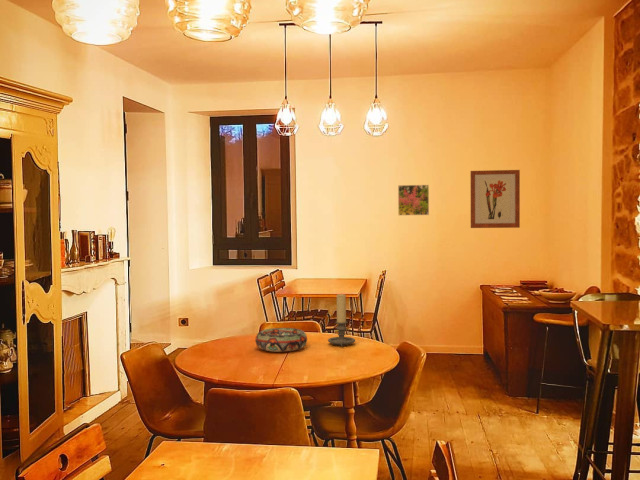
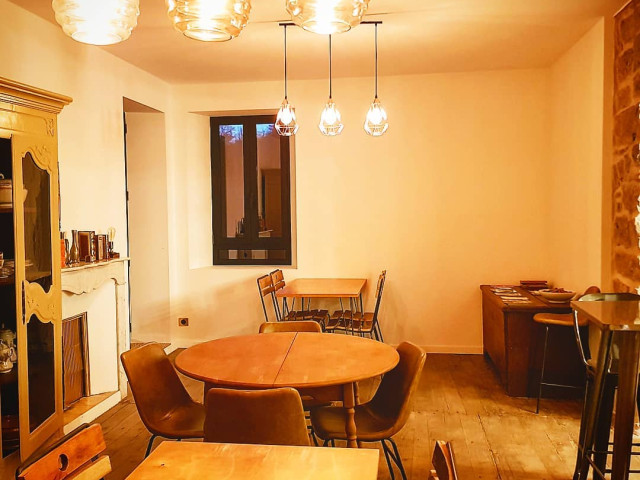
- candle holder [327,293,356,348]
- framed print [397,184,430,216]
- wall art [470,169,521,229]
- decorative bowl [254,327,308,353]
